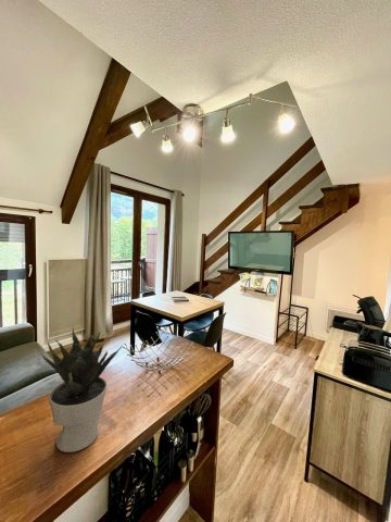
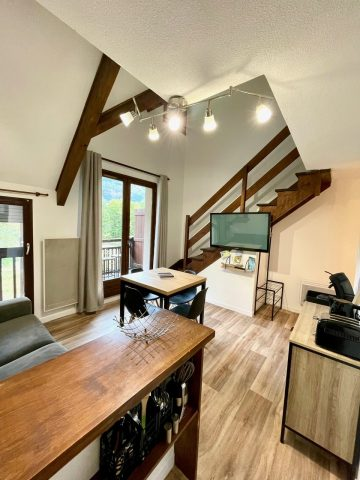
- potted plant [40,326,124,453]
